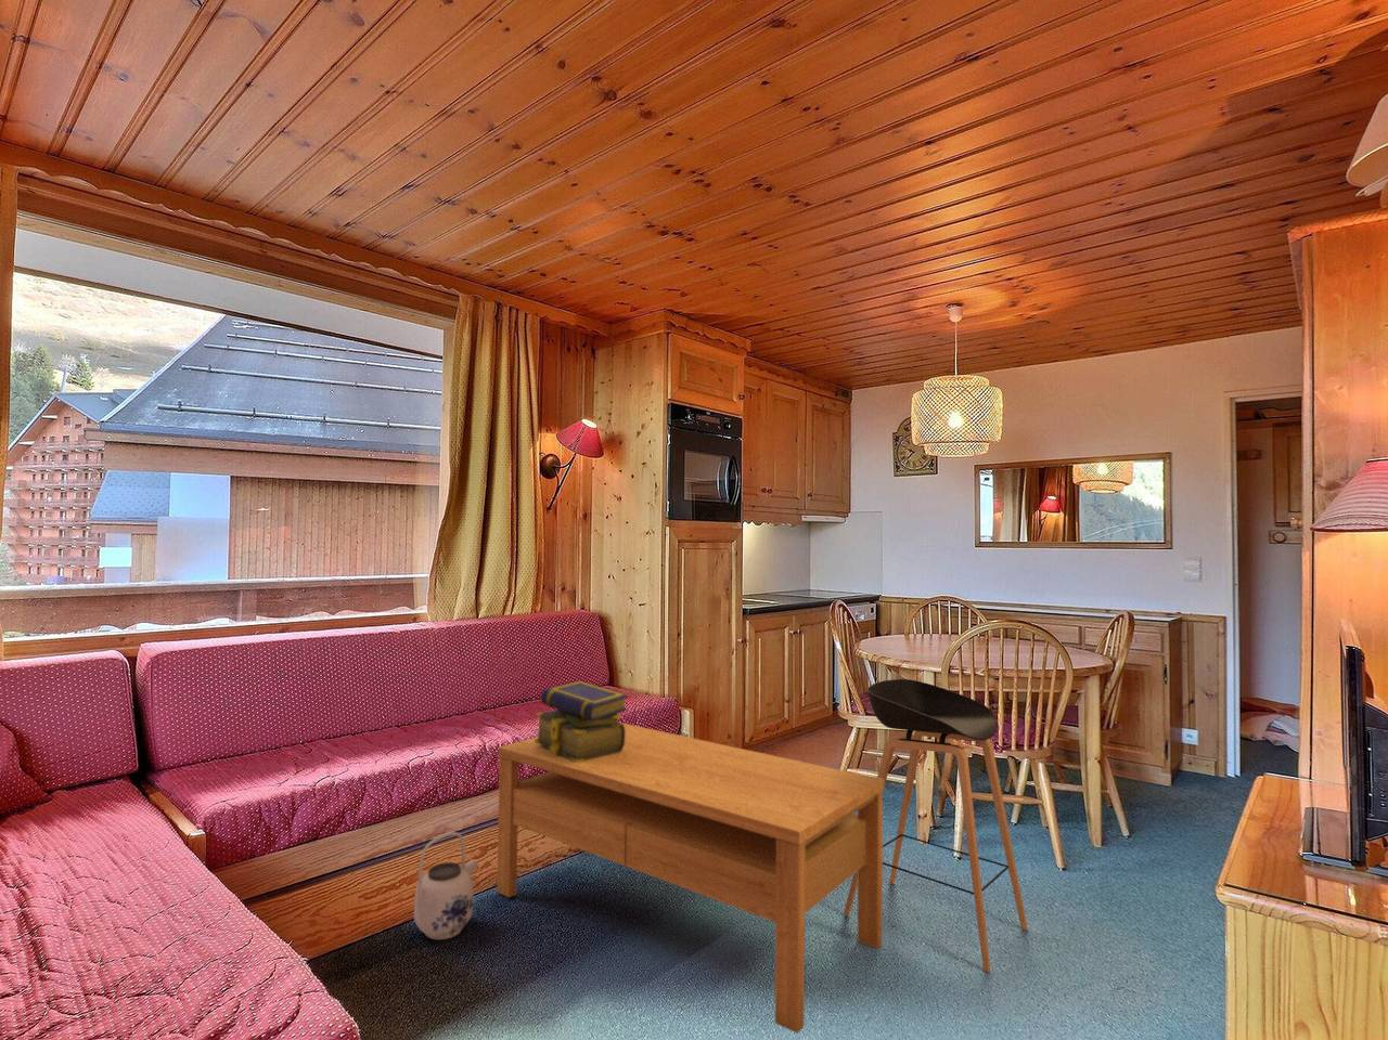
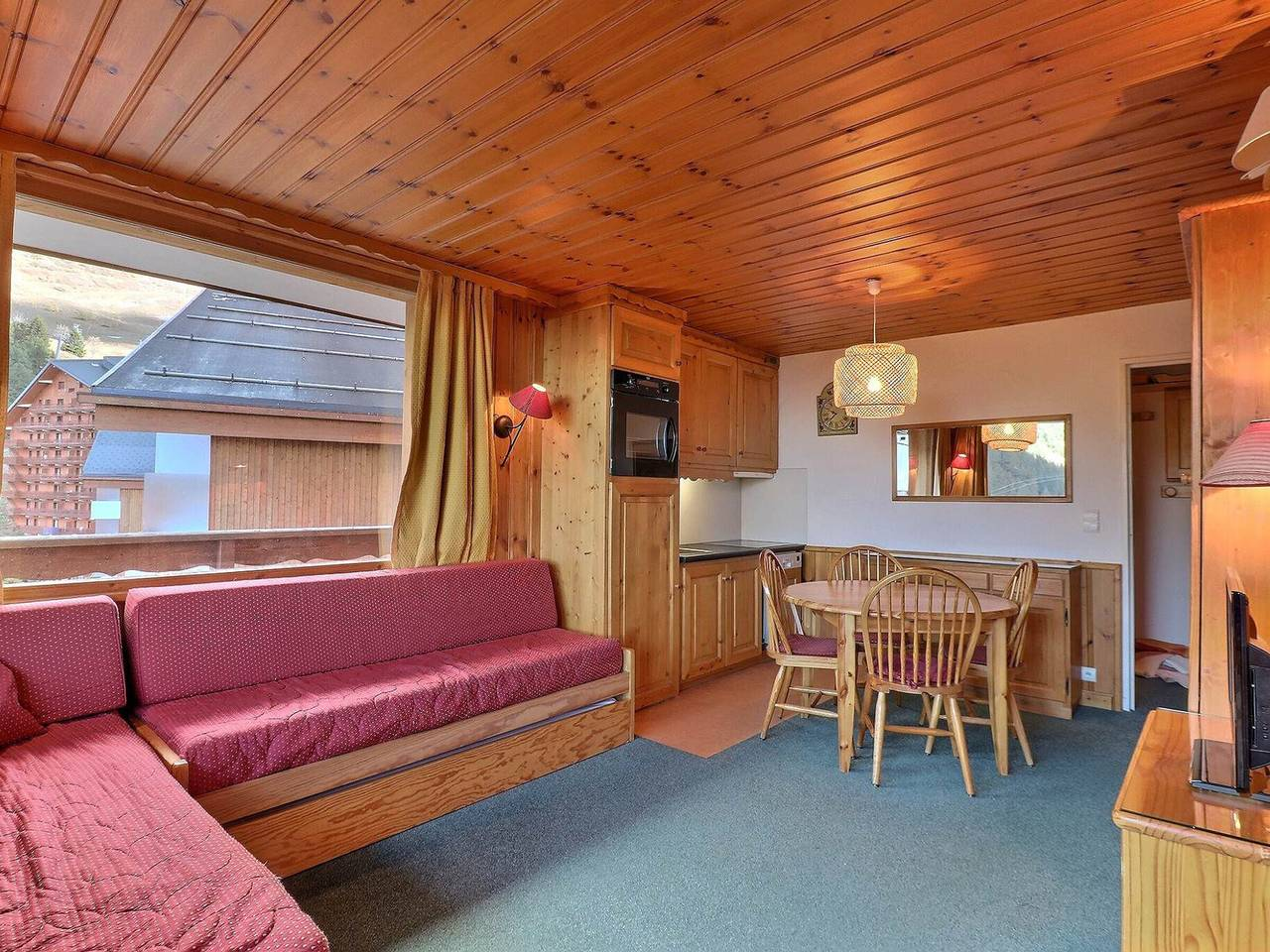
- teapot [413,831,480,941]
- stool [843,678,1028,973]
- coffee table [495,721,885,1035]
- stack of books [534,679,628,763]
